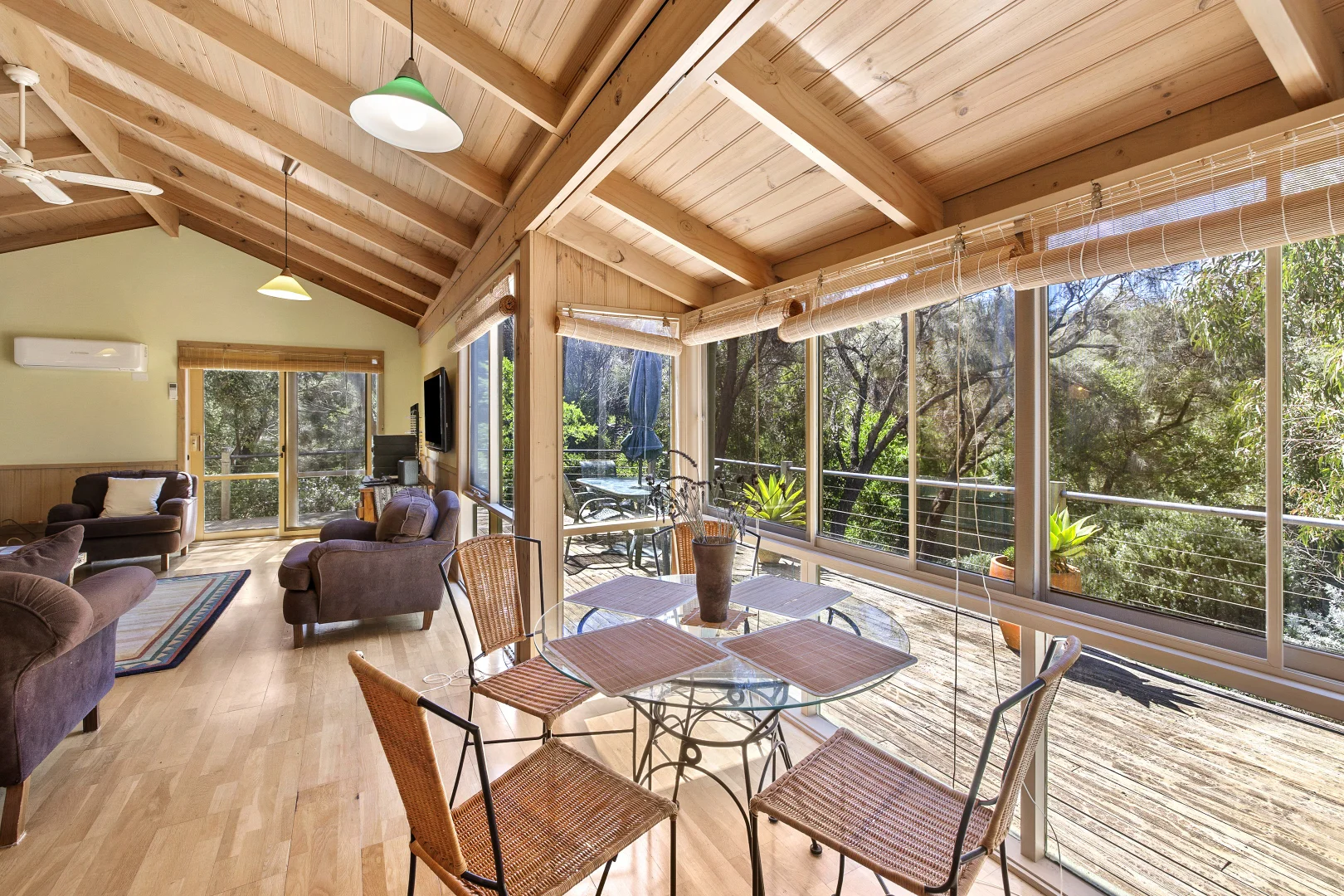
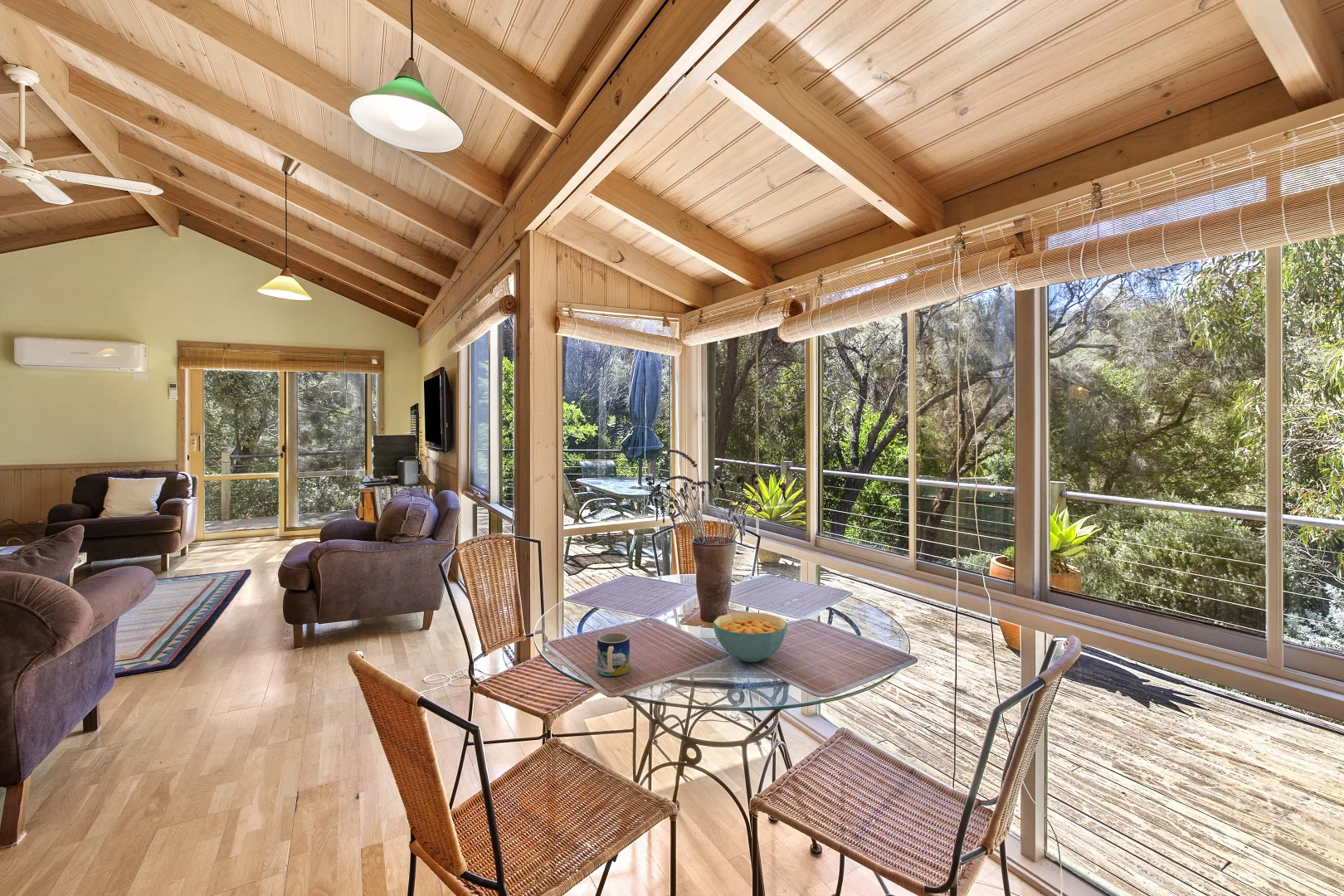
+ mug [597,631,631,677]
+ cereal bowl [713,611,788,663]
